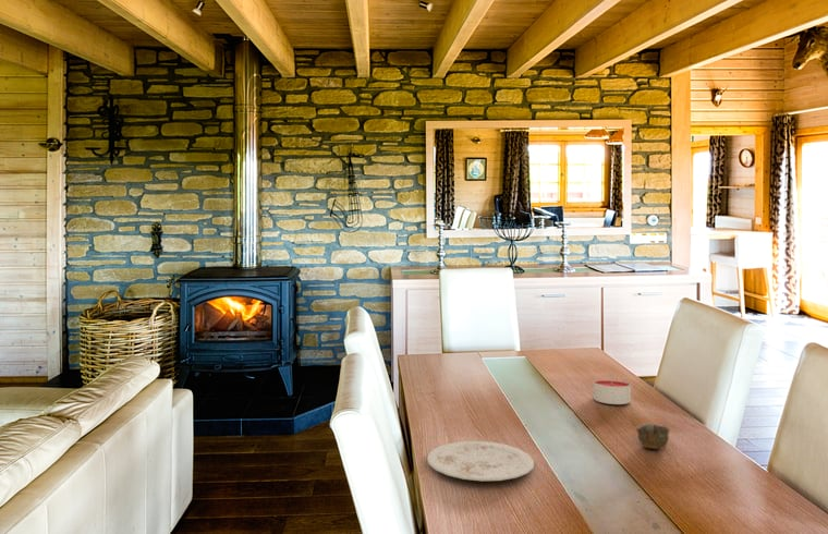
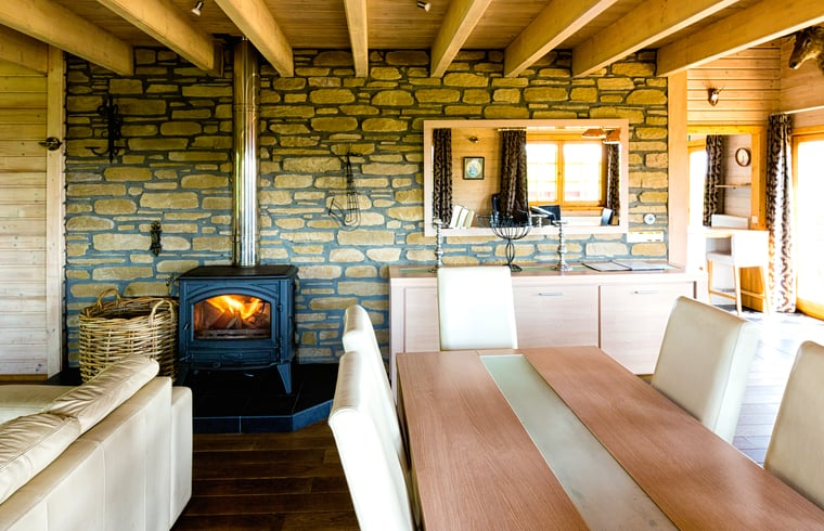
- cup [635,422,671,450]
- plate [426,440,535,482]
- candle [593,378,632,405]
